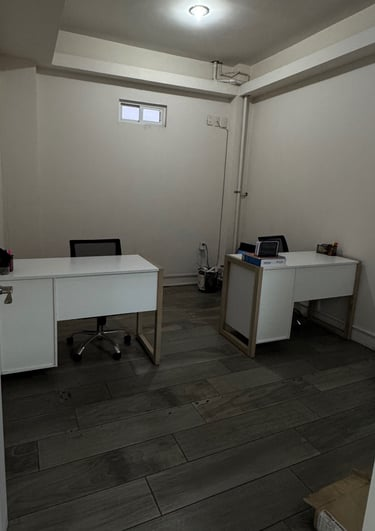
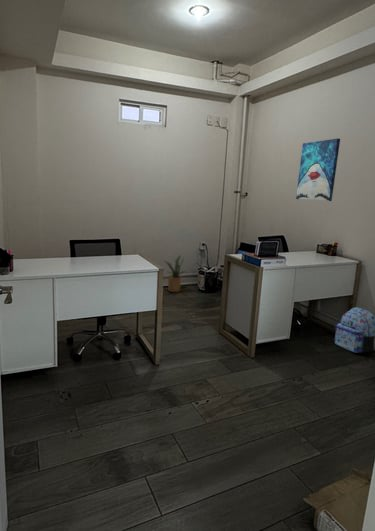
+ backpack [333,306,375,354]
+ wall art [295,137,341,202]
+ house plant [163,252,187,293]
